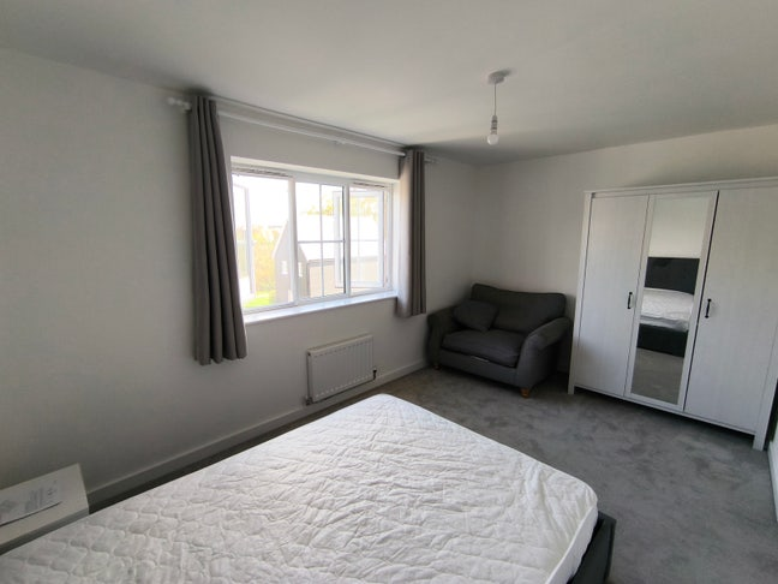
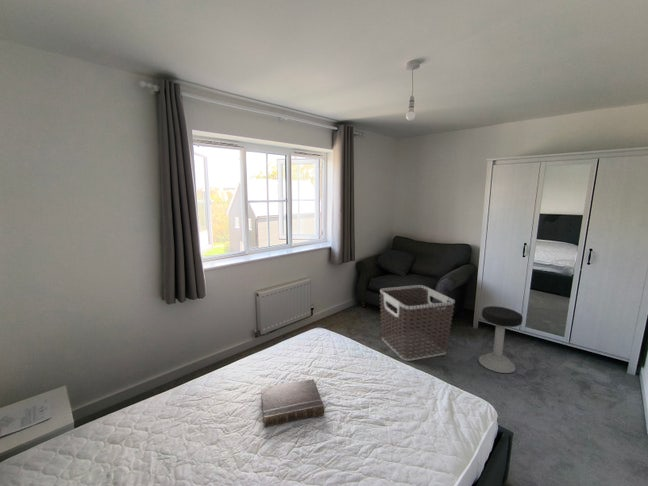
+ clothes hamper [379,284,456,362]
+ book [260,378,326,428]
+ stool [477,305,524,374]
